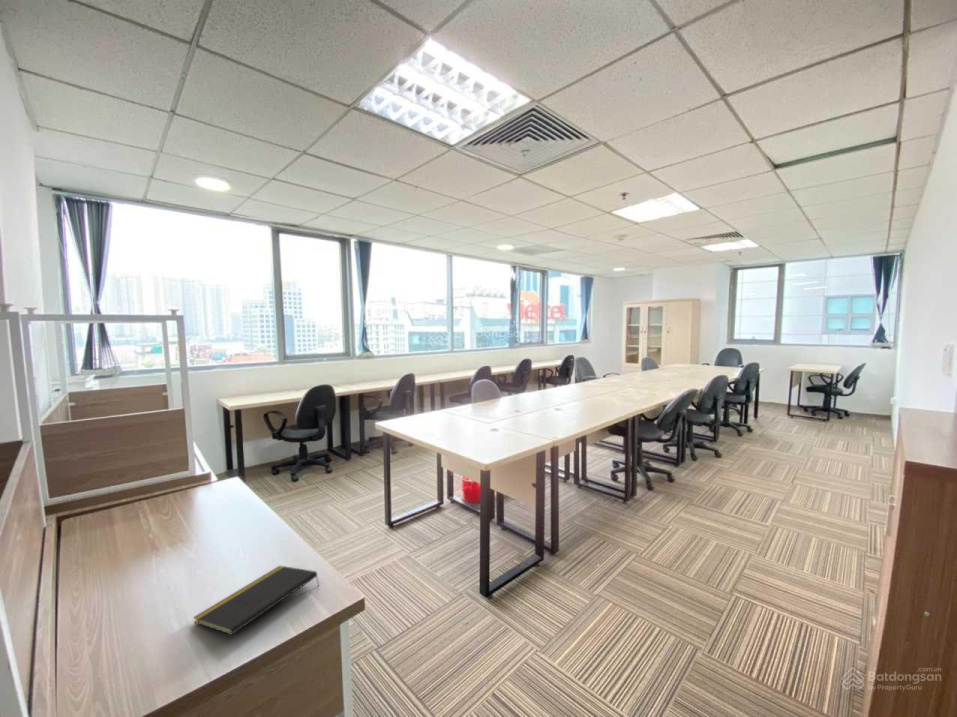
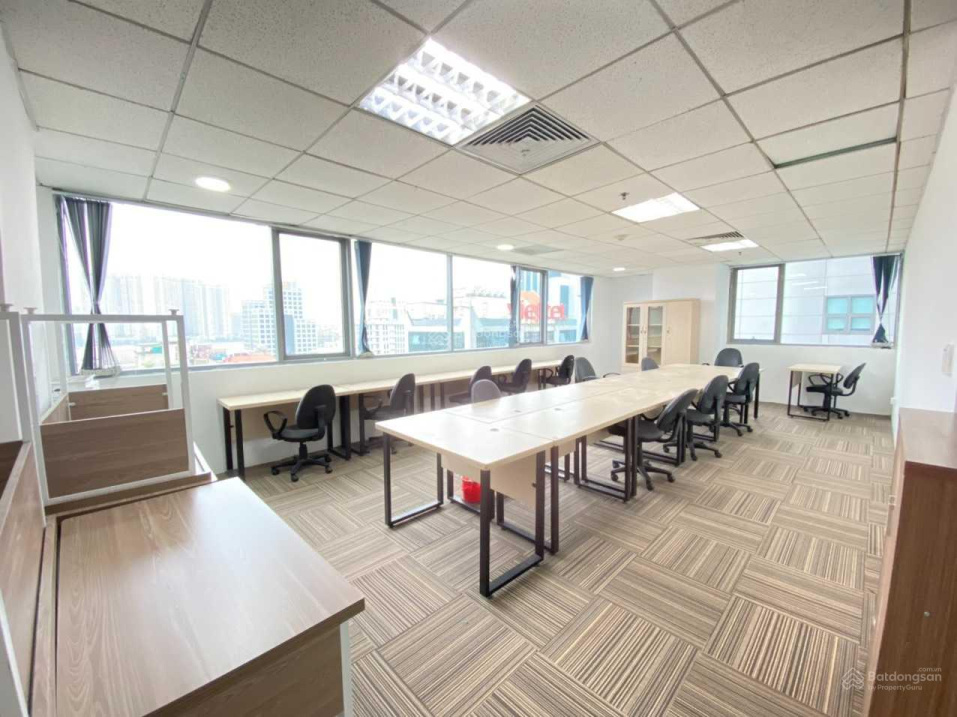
- notepad [192,565,320,636]
